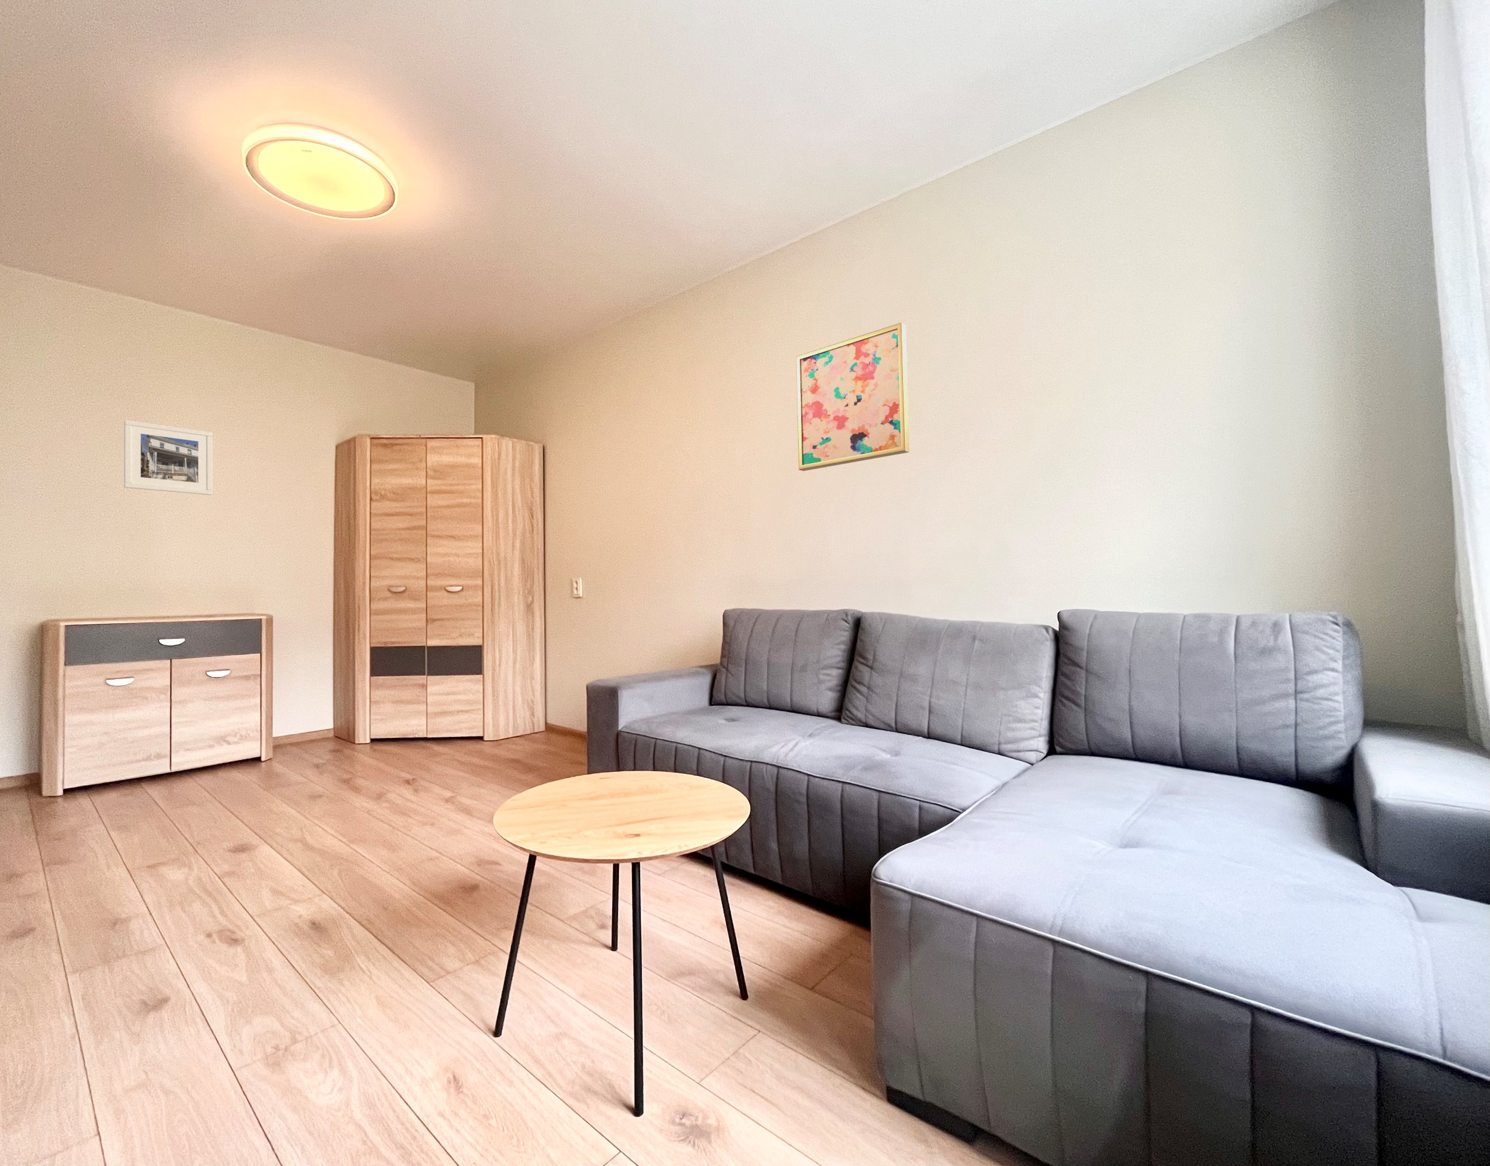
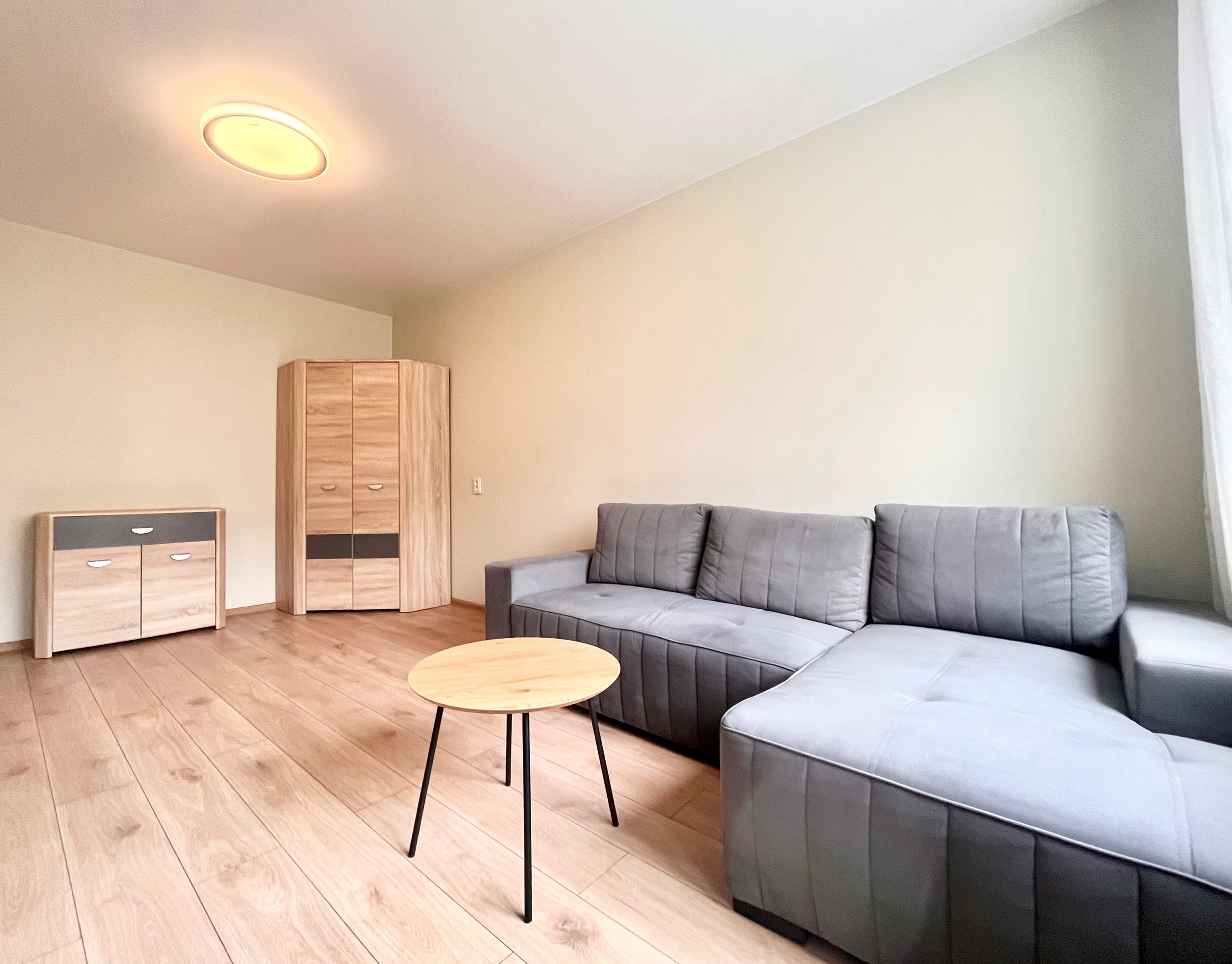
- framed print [123,419,213,496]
- wall art [796,322,911,472]
